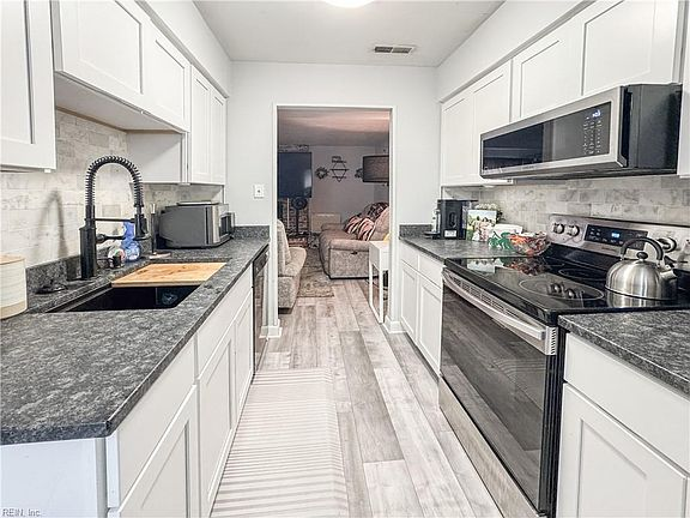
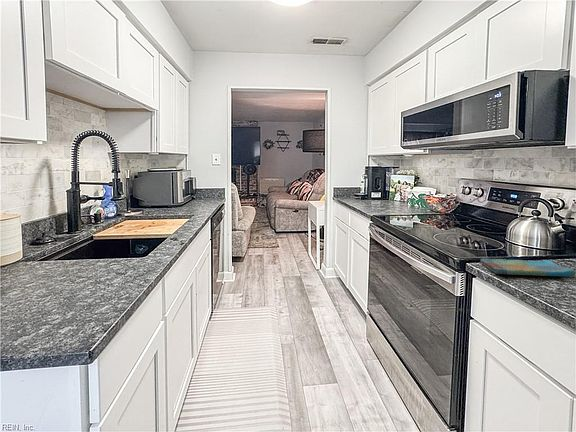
+ dish towel [479,257,576,278]
